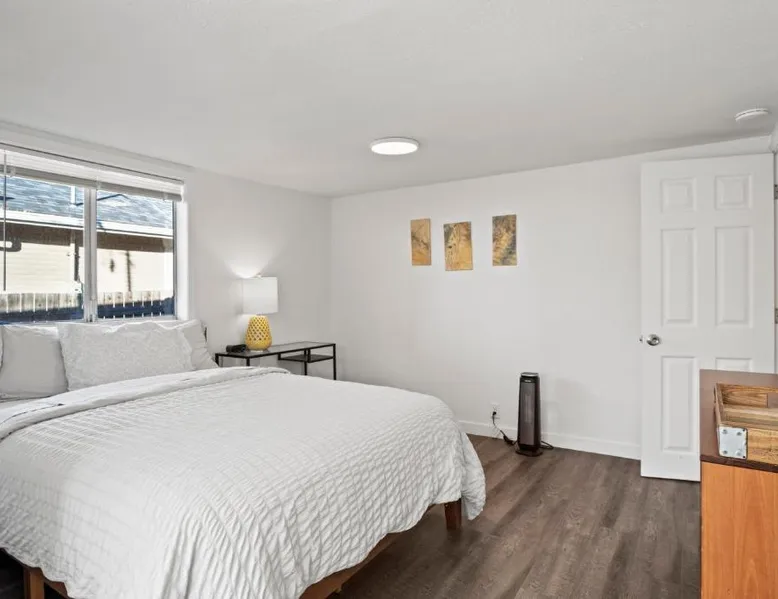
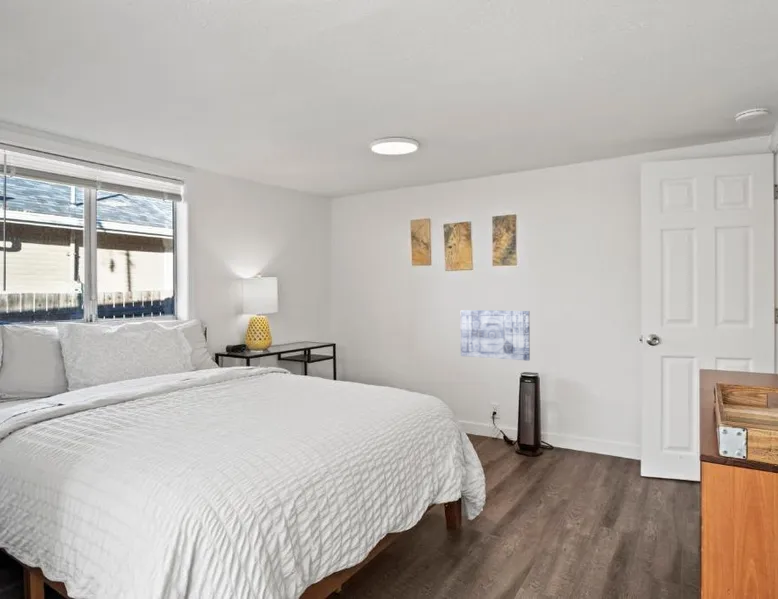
+ wall art [460,309,531,362]
